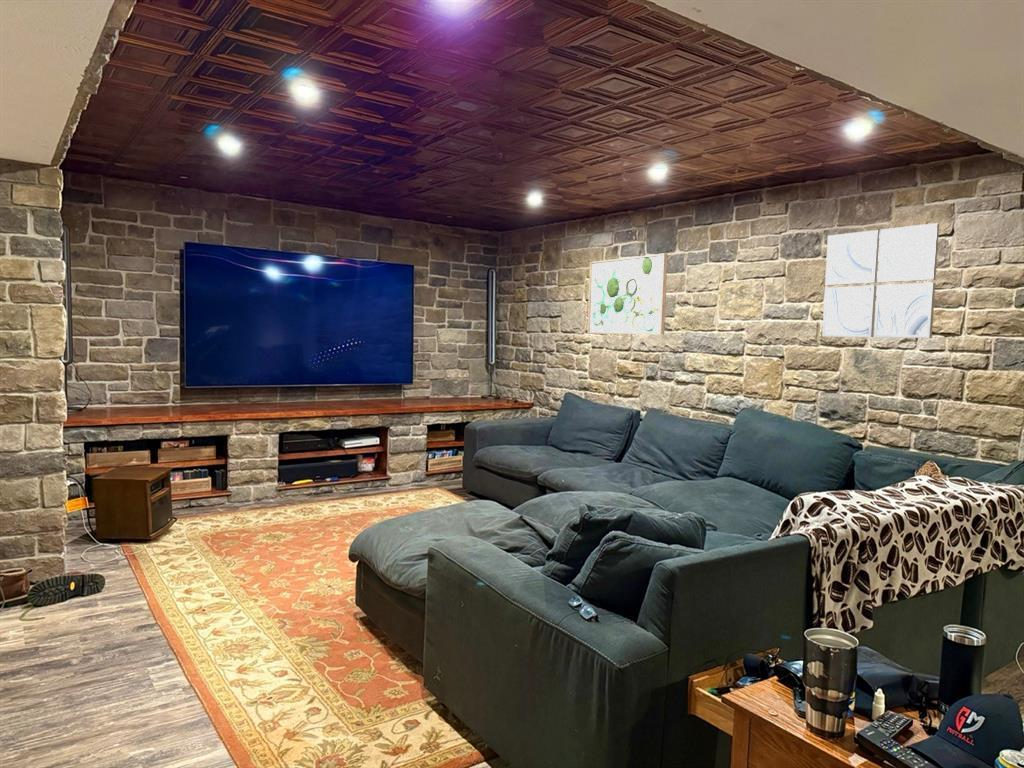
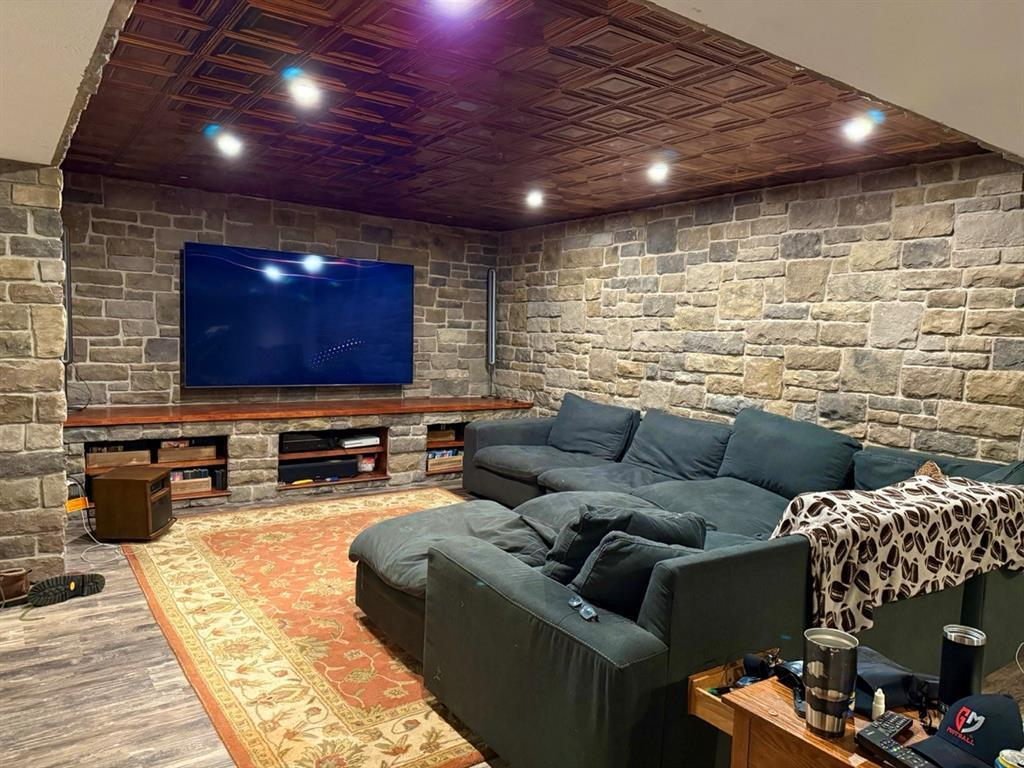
- wall art [587,252,668,335]
- wall art [821,222,940,339]
